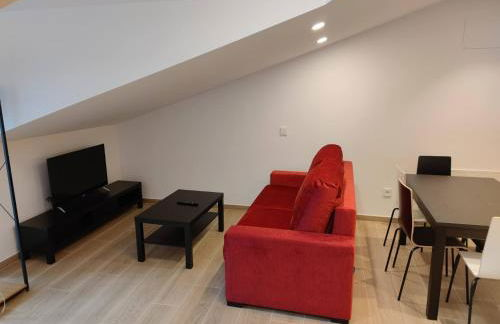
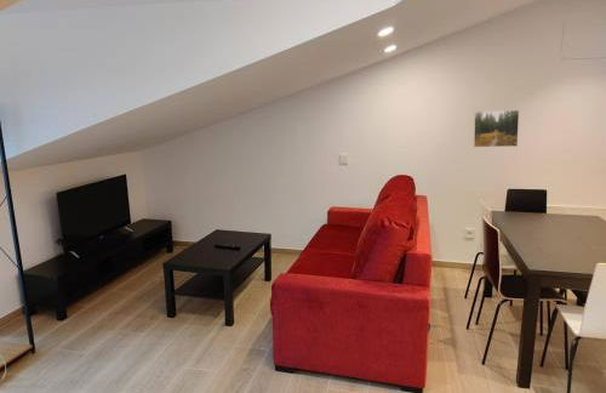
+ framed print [473,109,520,148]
